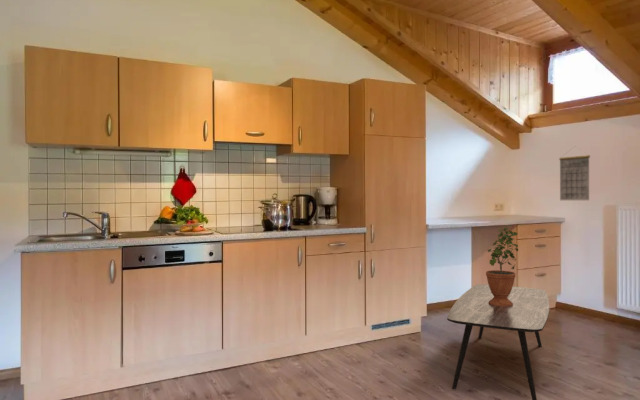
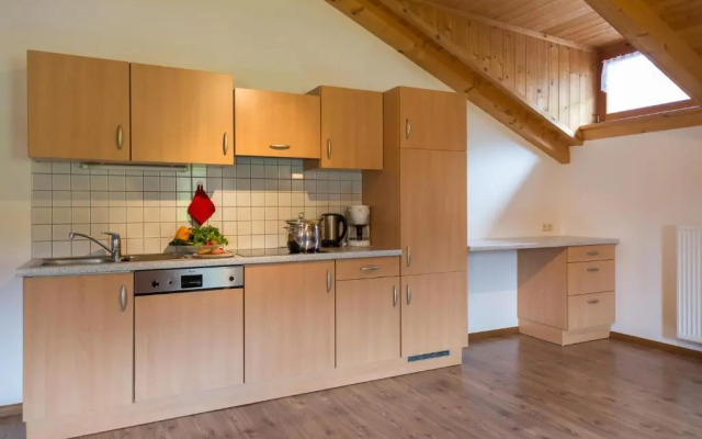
- calendar [558,146,591,201]
- coffee table [446,283,551,400]
- potted plant [485,224,519,307]
